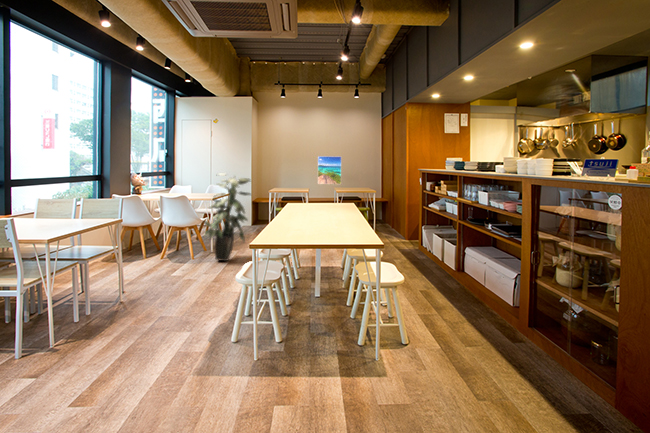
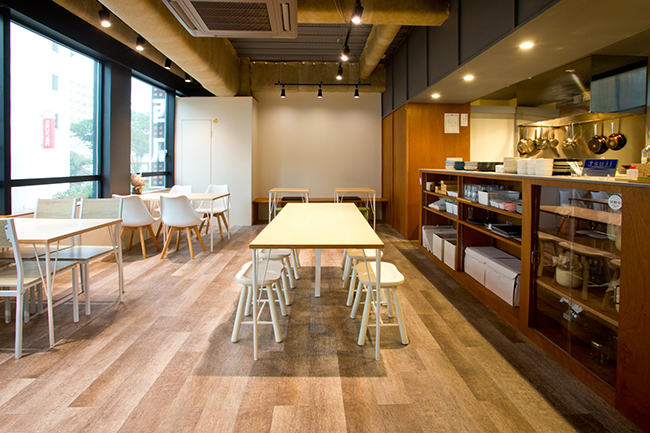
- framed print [317,155,342,185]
- indoor plant [202,172,253,262]
